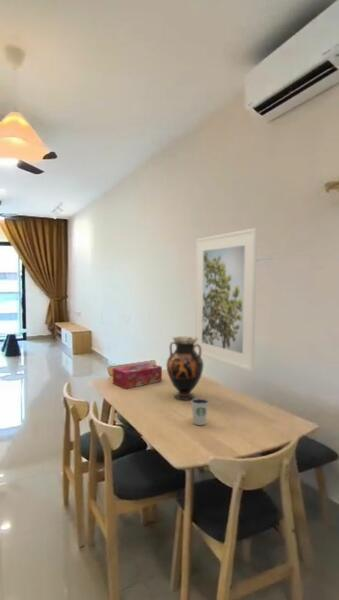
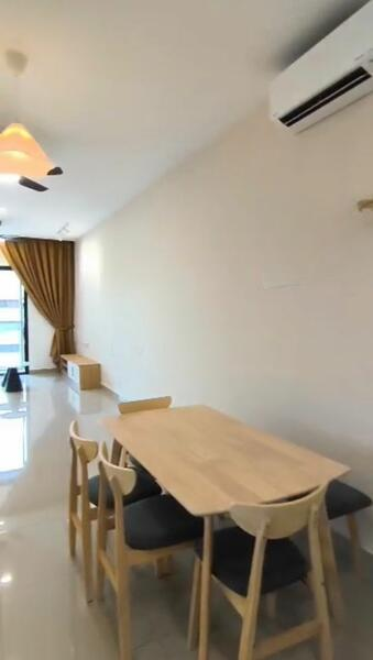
- tissue box [112,362,163,390]
- dixie cup [190,397,210,426]
- vase [165,335,205,401]
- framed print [194,227,258,372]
